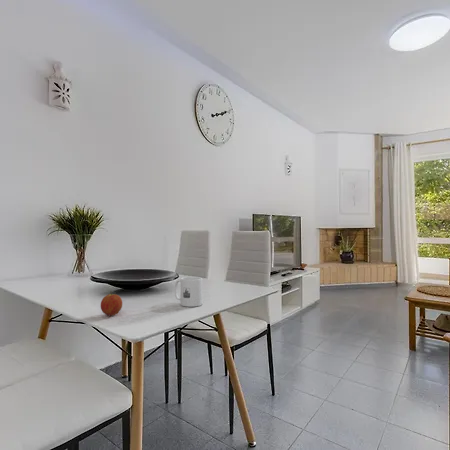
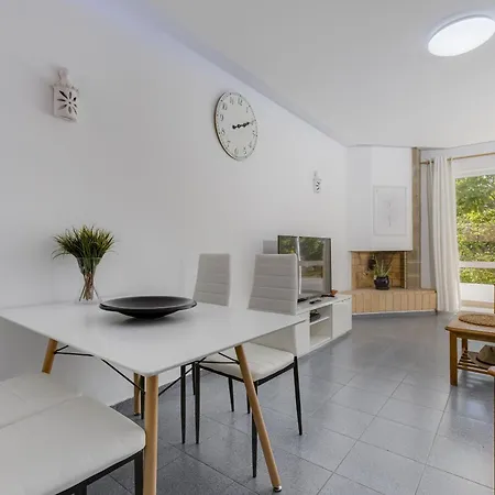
- fruit [100,291,123,317]
- mug [174,276,203,308]
